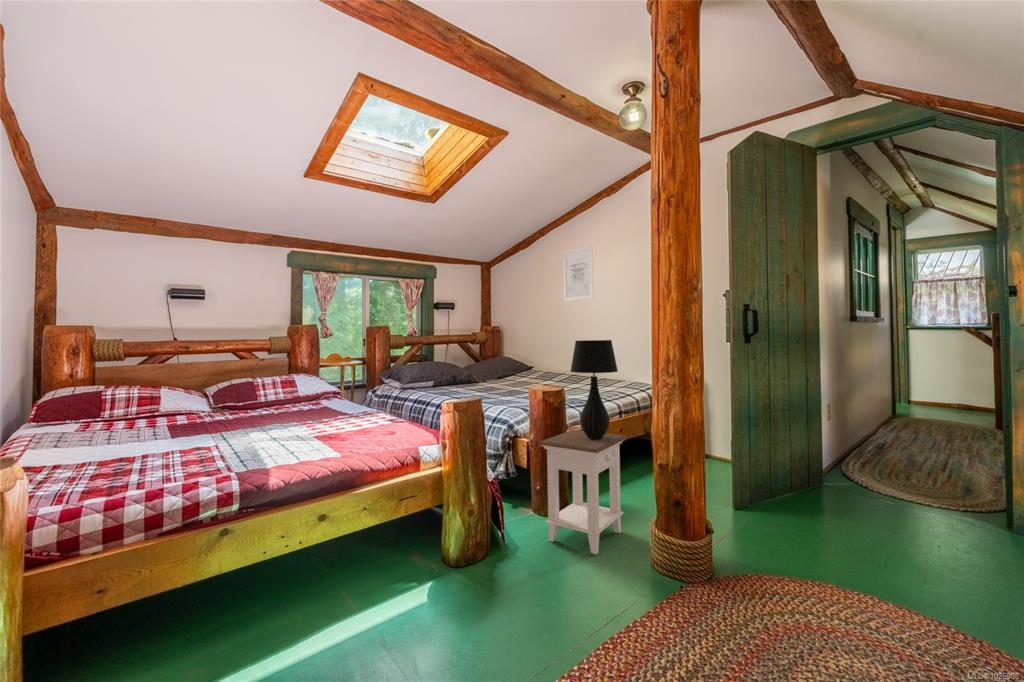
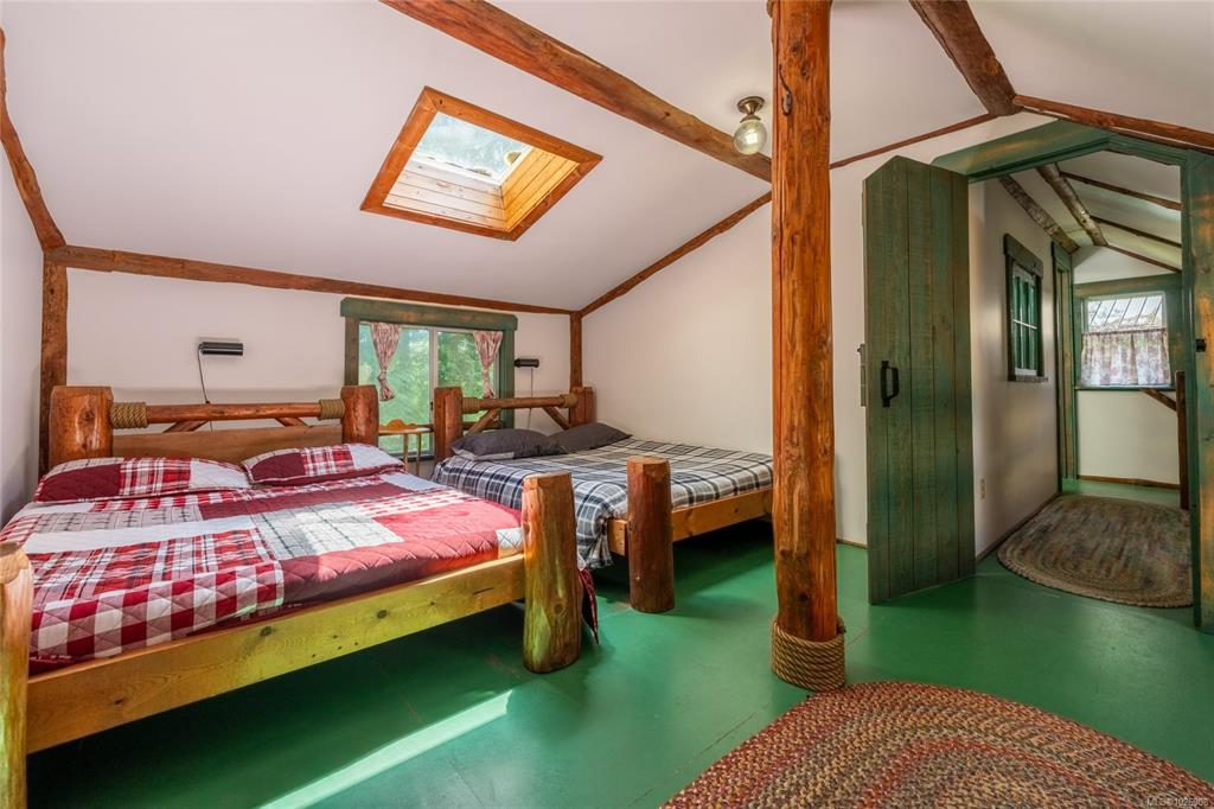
- wall art [562,244,594,302]
- nightstand [537,429,628,555]
- table lamp [570,339,619,440]
